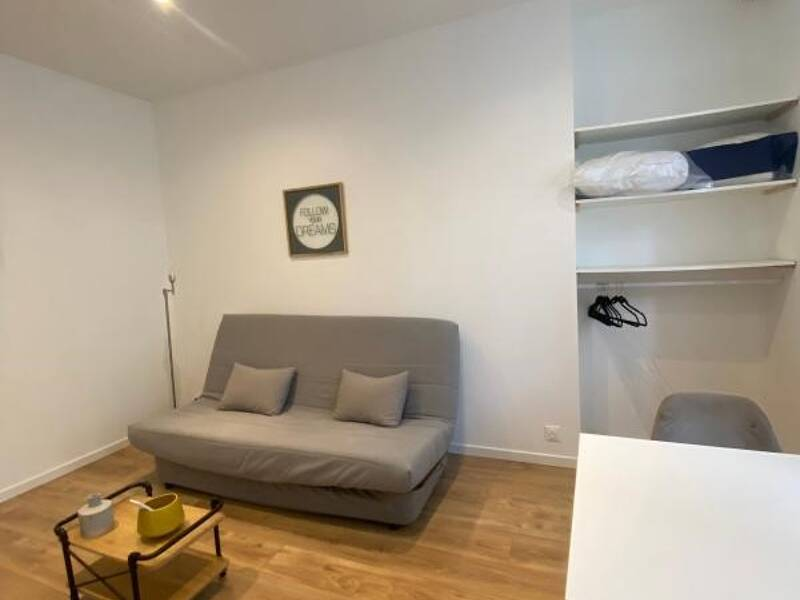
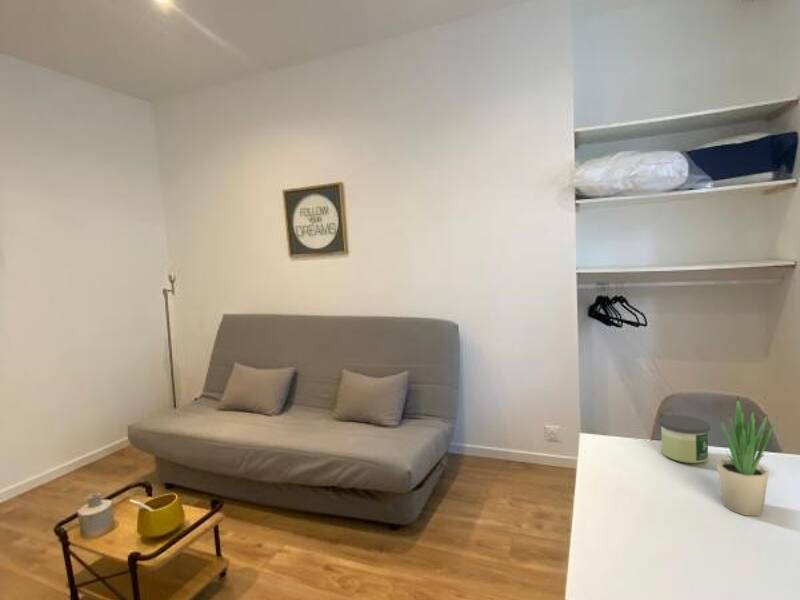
+ candle [658,414,711,464]
+ potted plant [716,396,778,517]
